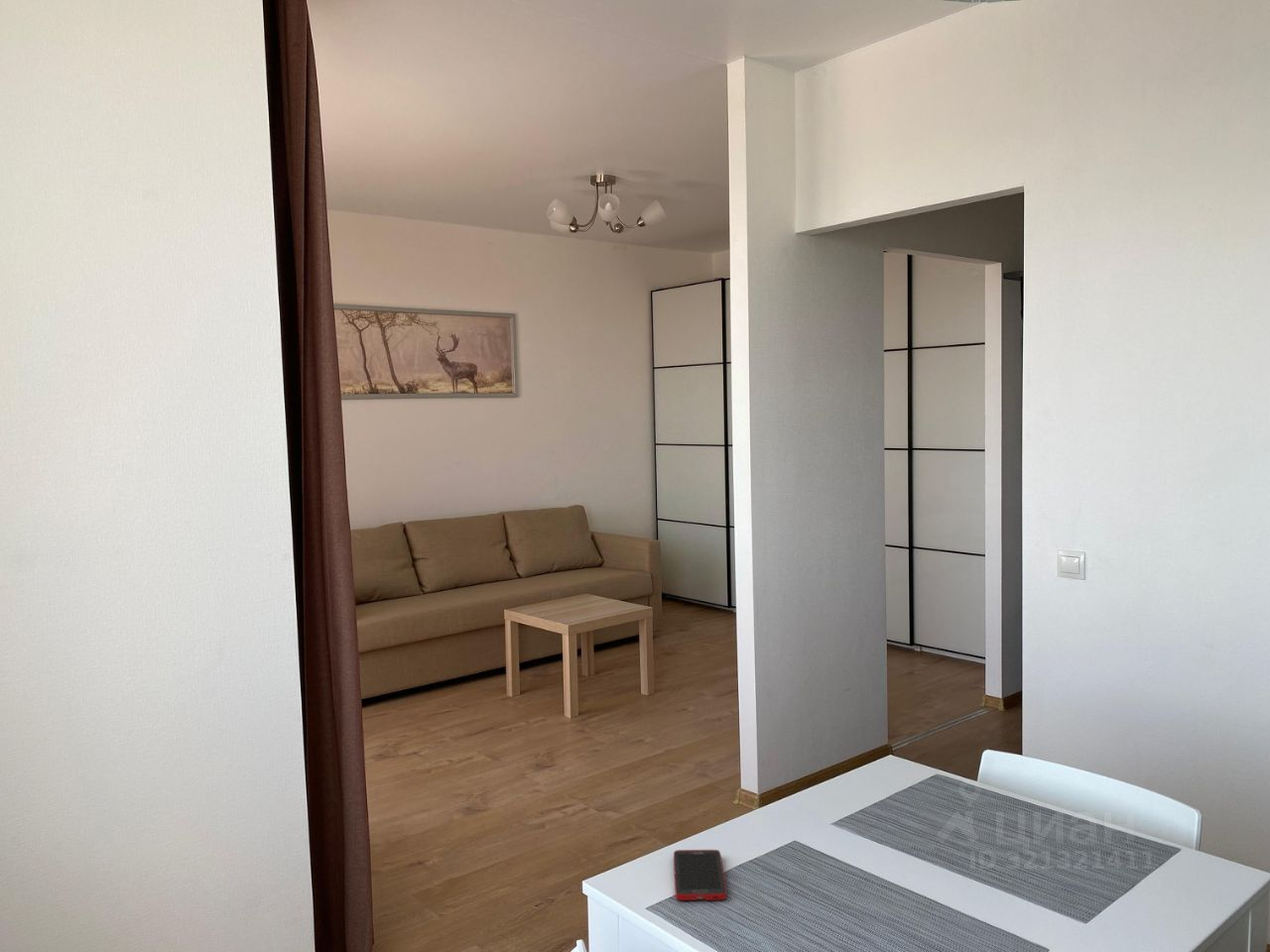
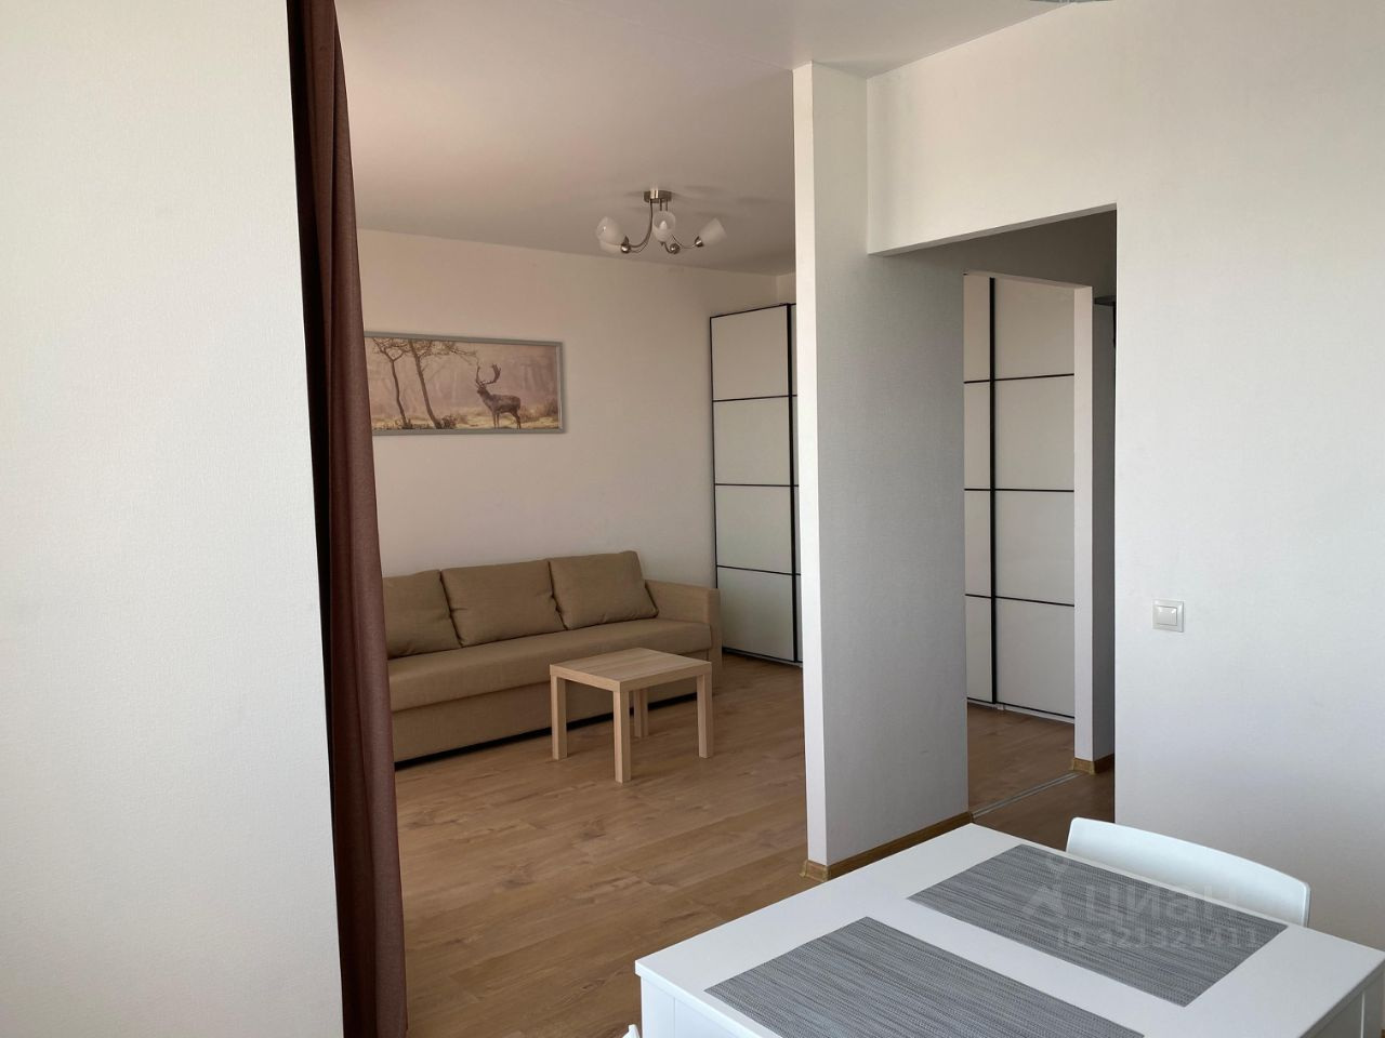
- cell phone [673,849,727,901]
